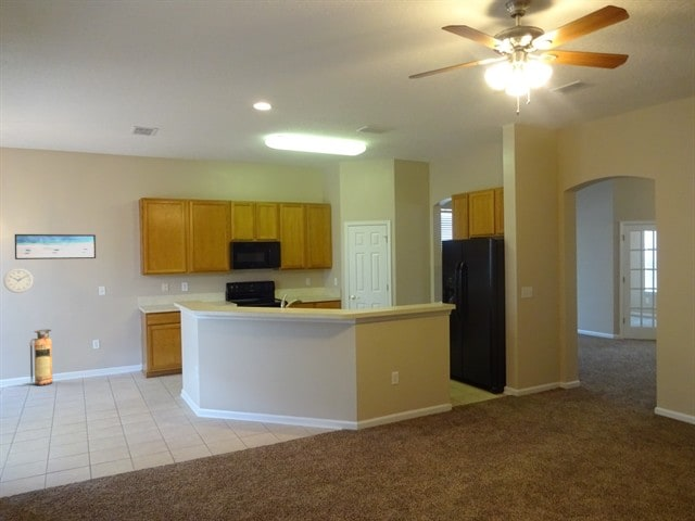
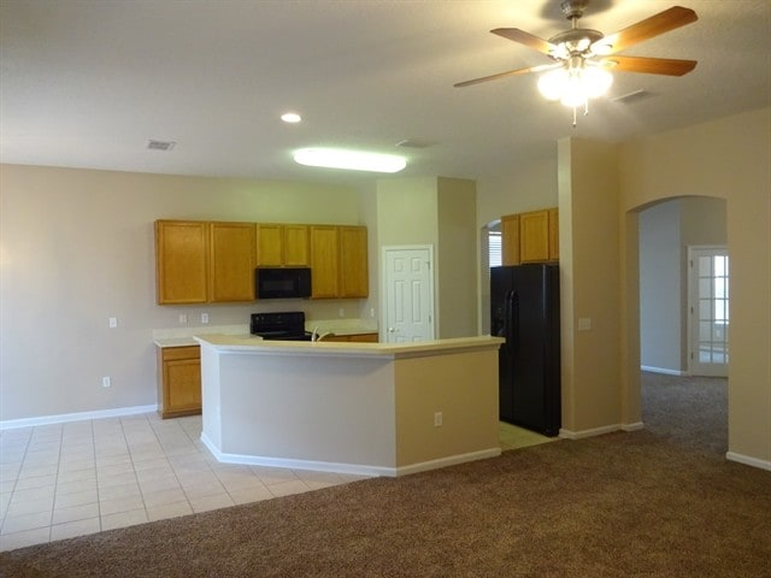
- wall clock [2,267,35,294]
- wall art [14,233,97,260]
- fire extinguisher [29,329,54,386]
